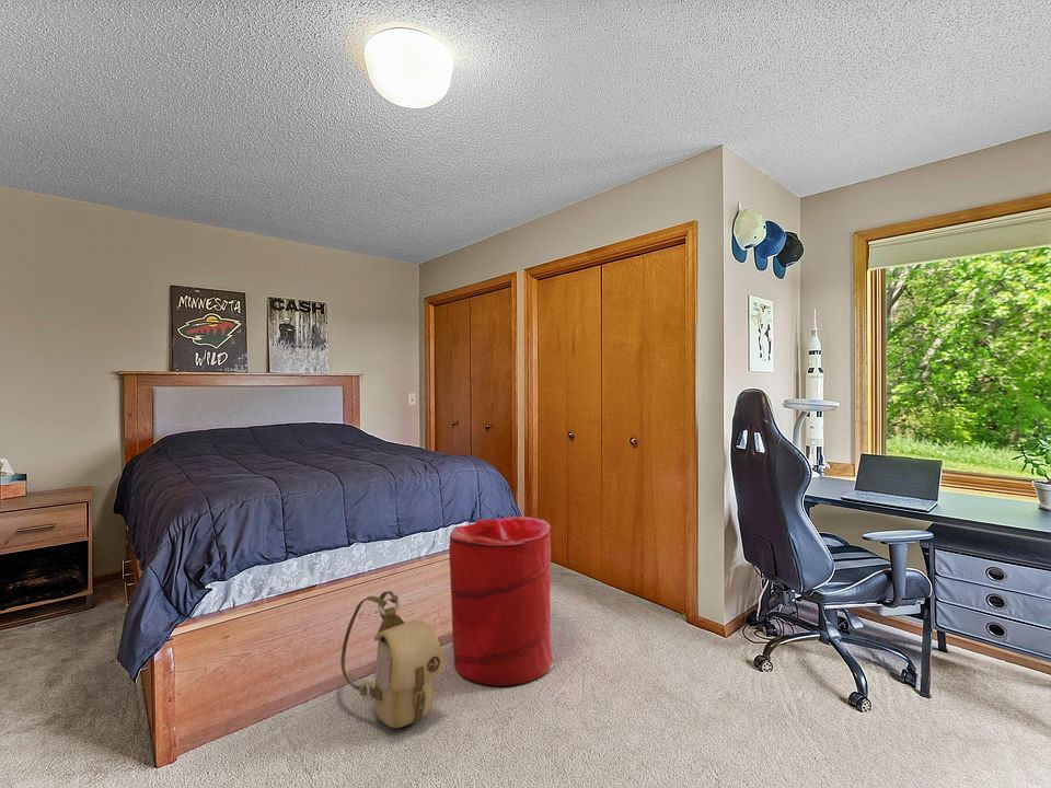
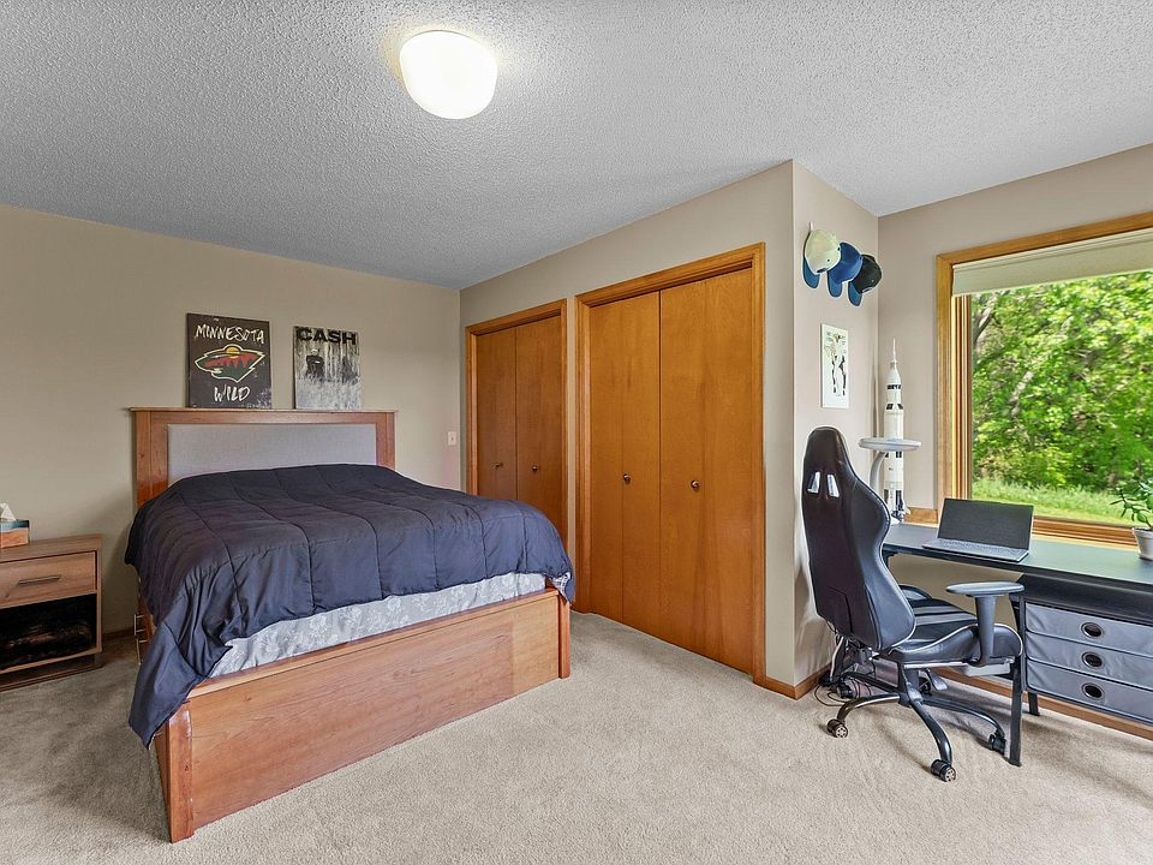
- backpack [339,590,446,729]
- laundry hamper [448,515,554,687]
